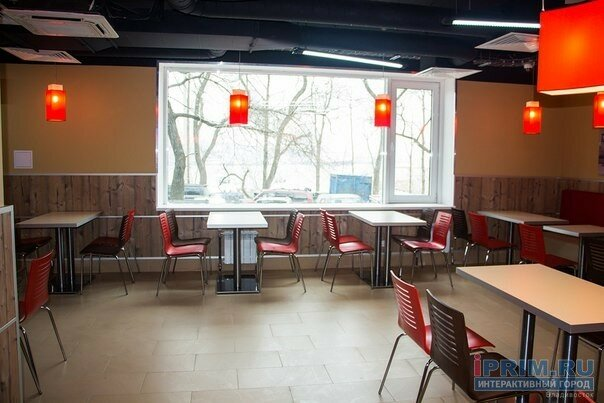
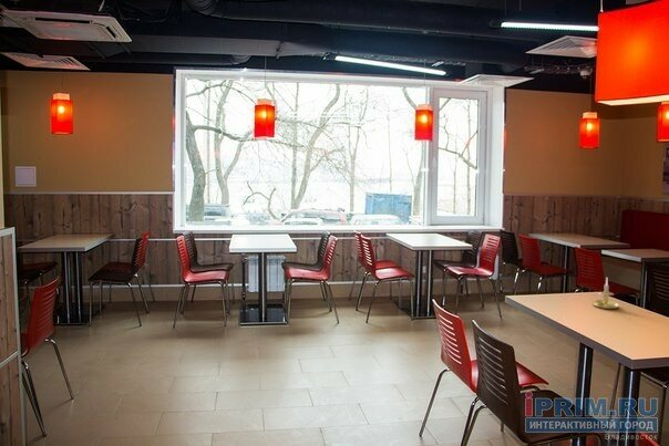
+ candle holder [591,278,620,310]
